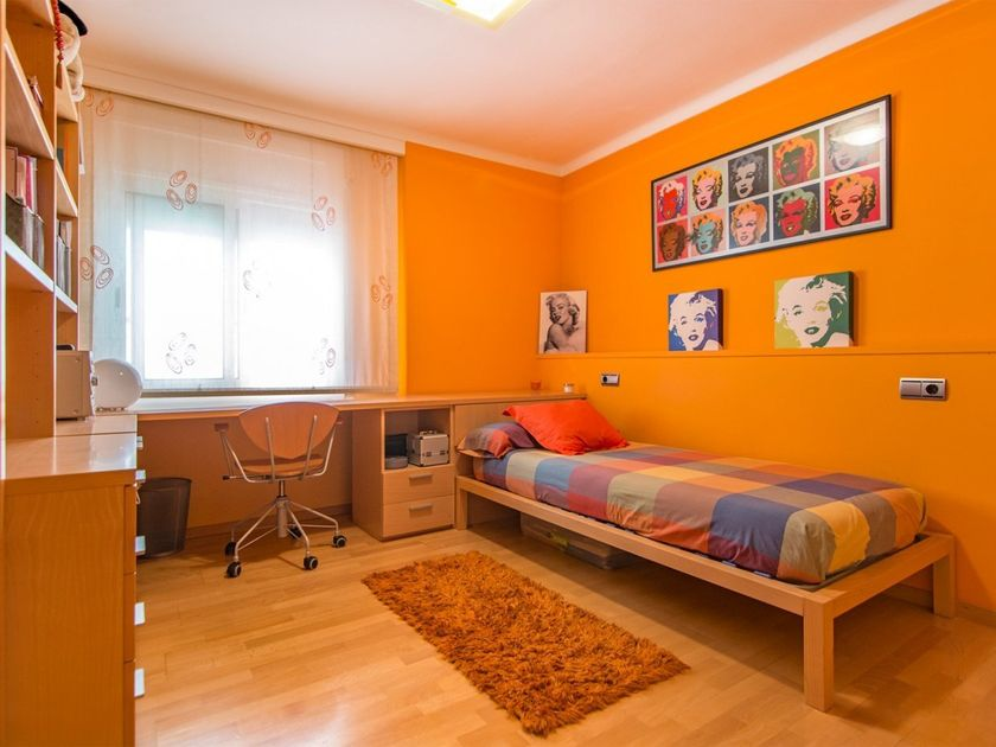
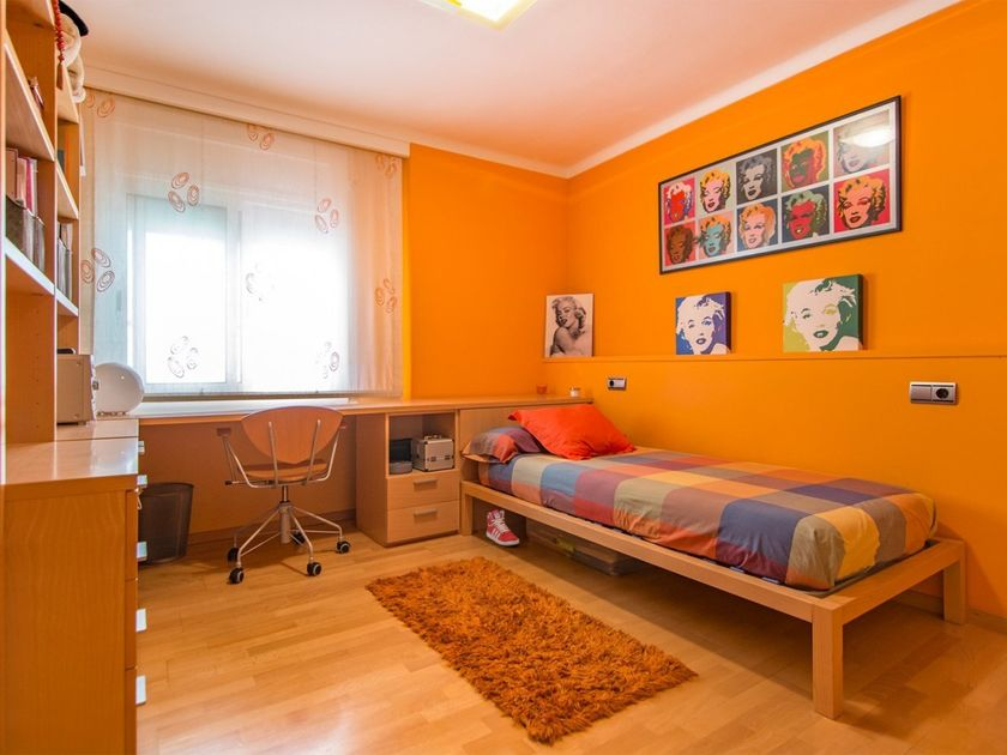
+ sneaker [486,508,520,546]
